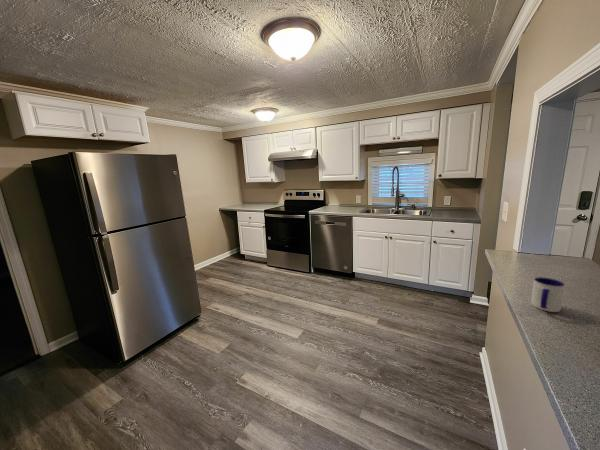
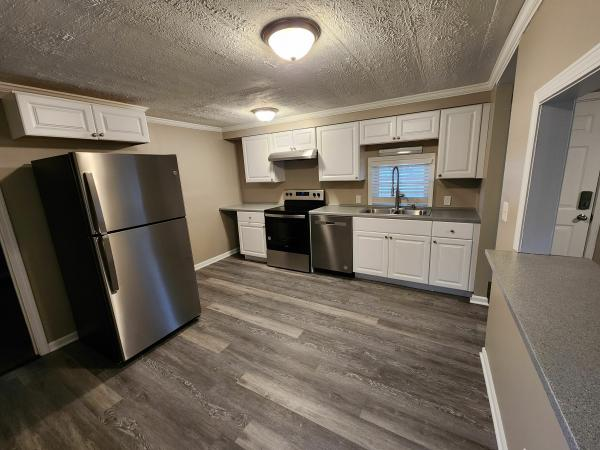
- mug [530,276,566,313]
